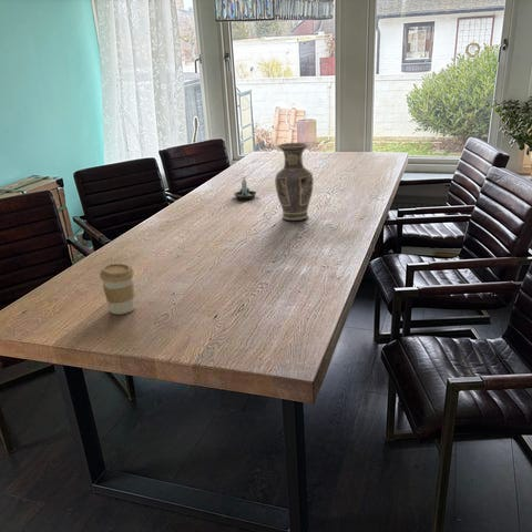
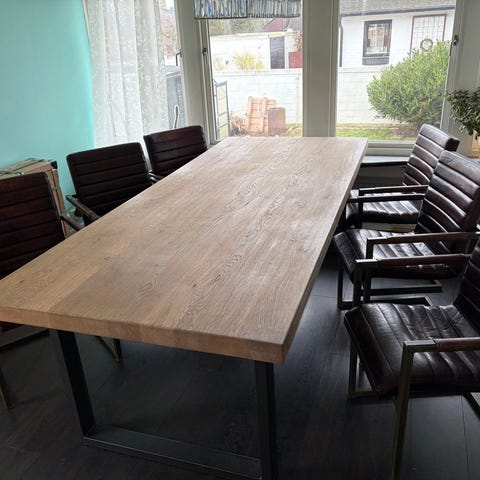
- candle [233,177,257,200]
- coffee cup [99,263,136,316]
- vase [274,142,315,222]
